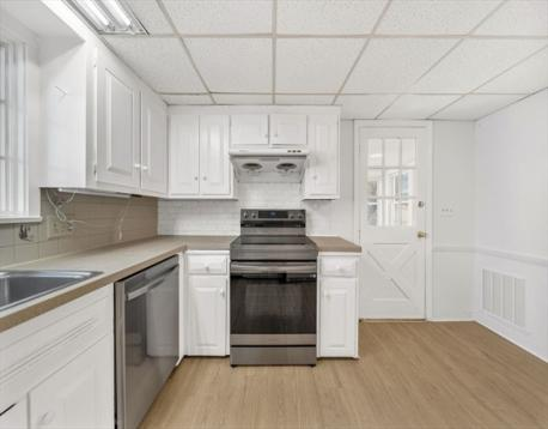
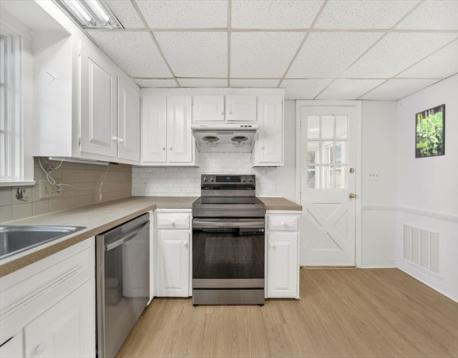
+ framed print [414,103,446,159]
